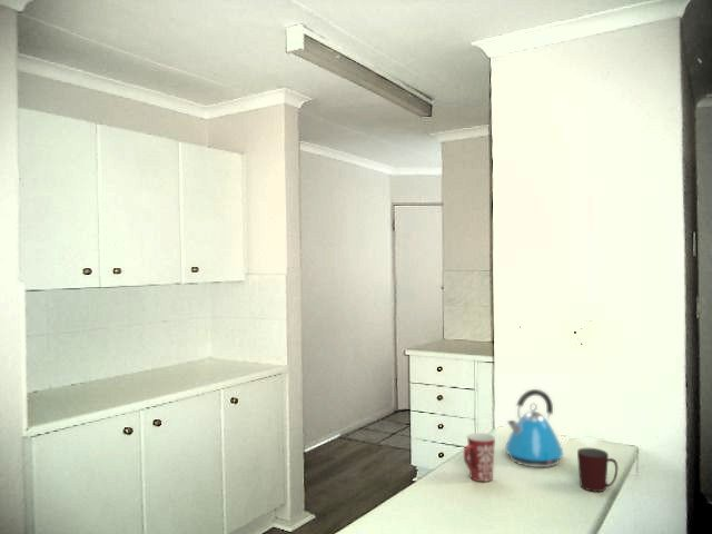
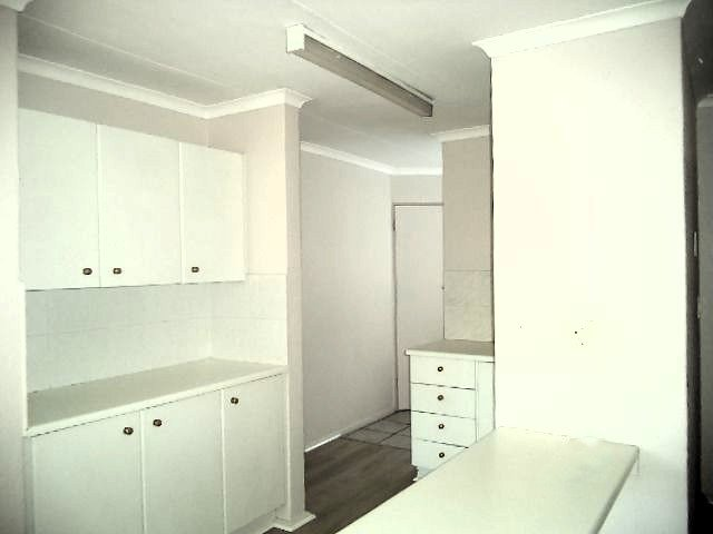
- mug [576,447,619,493]
- mug [463,432,496,483]
- kettle [504,388,564,468]
